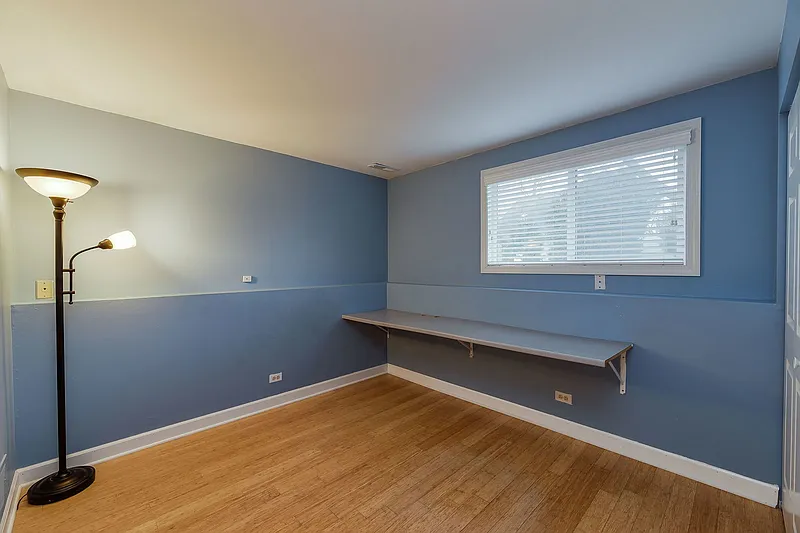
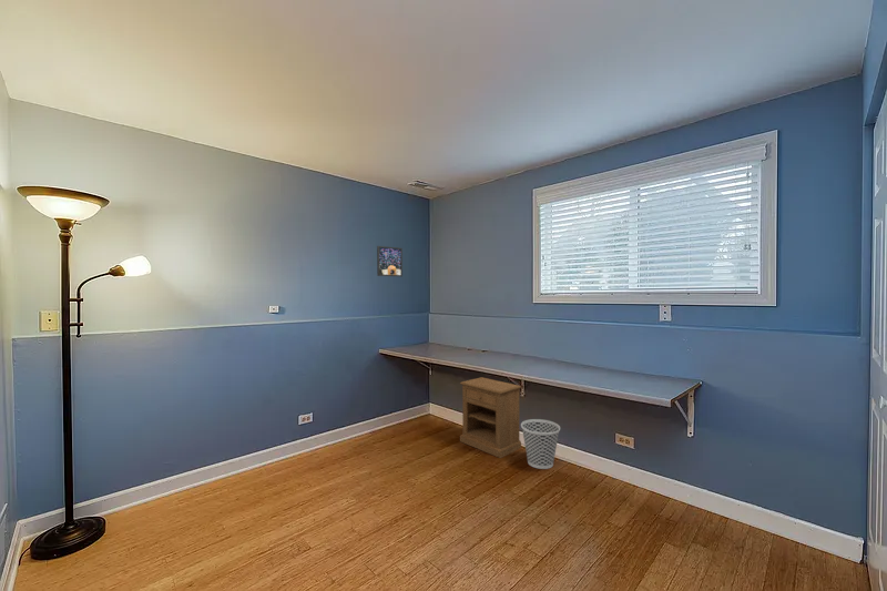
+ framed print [376,245,404,277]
+ nightstand [459,376,522,459]
+ wastebasket [520,418,561,470]
